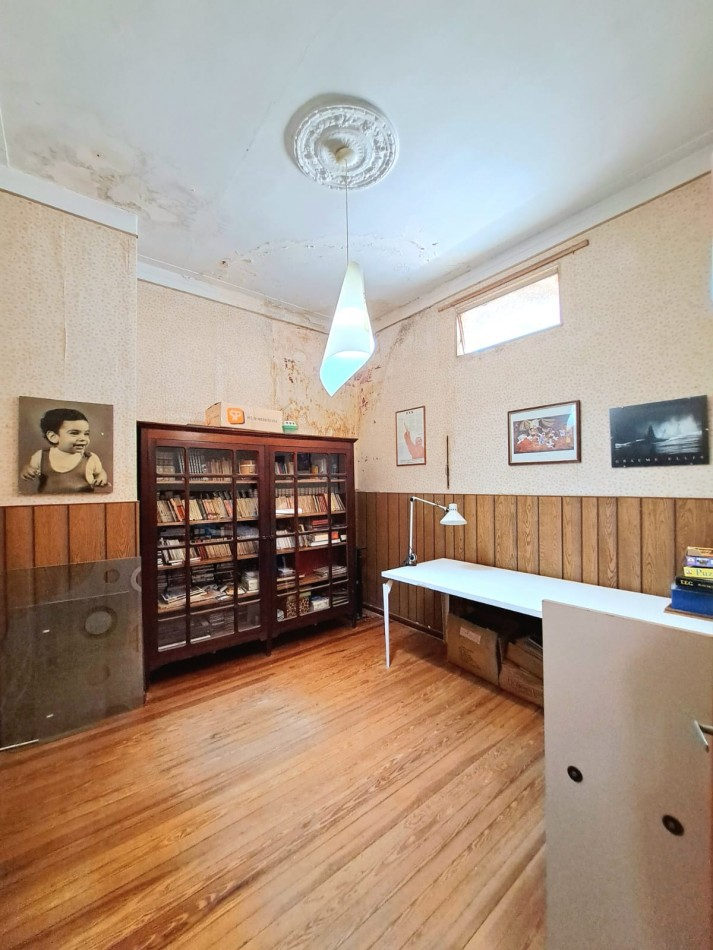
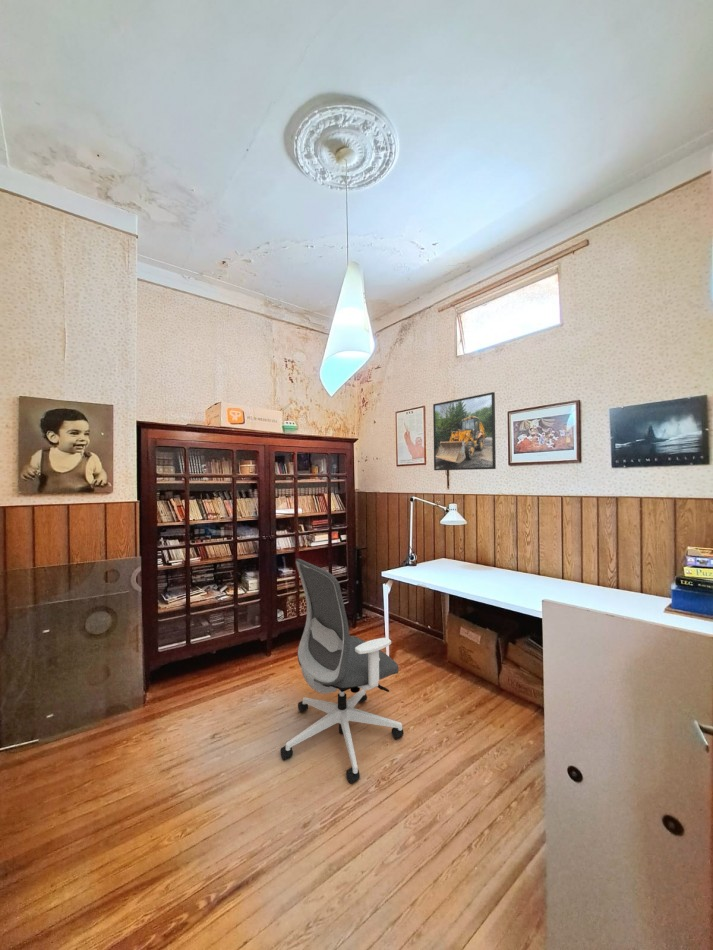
+ office chair [279,558,405,784]
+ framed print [432,391,497,471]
